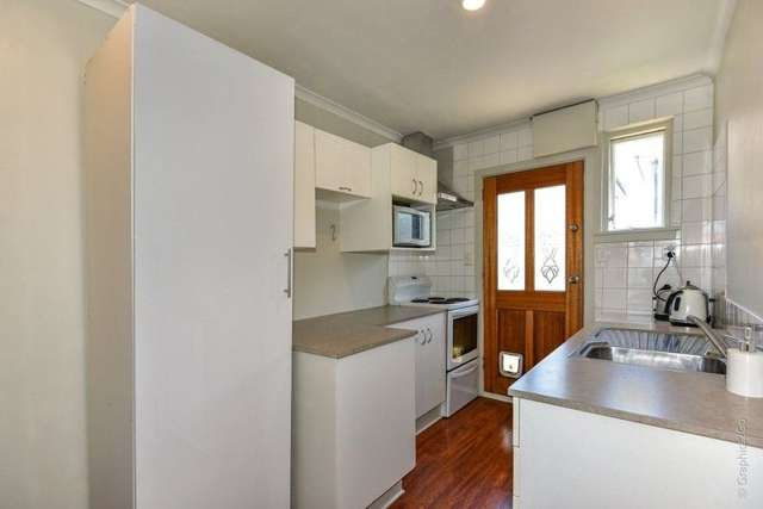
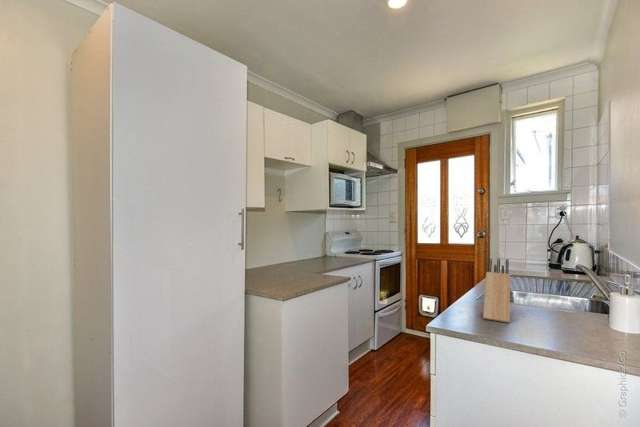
+ knife block [482,257,511,324]
